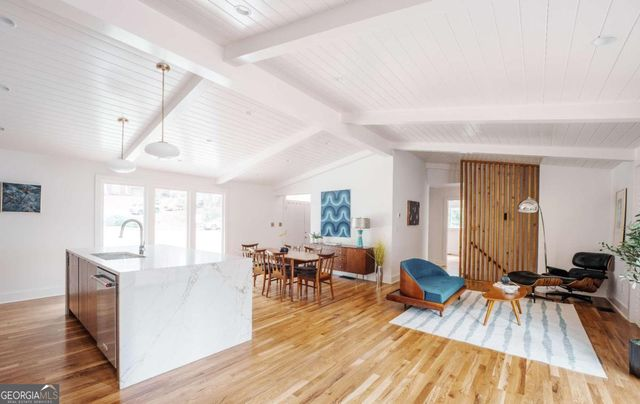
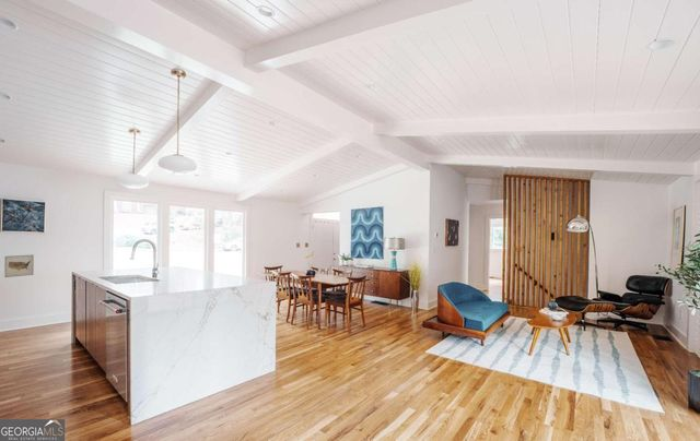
+ wall art [3,253,35,278]
